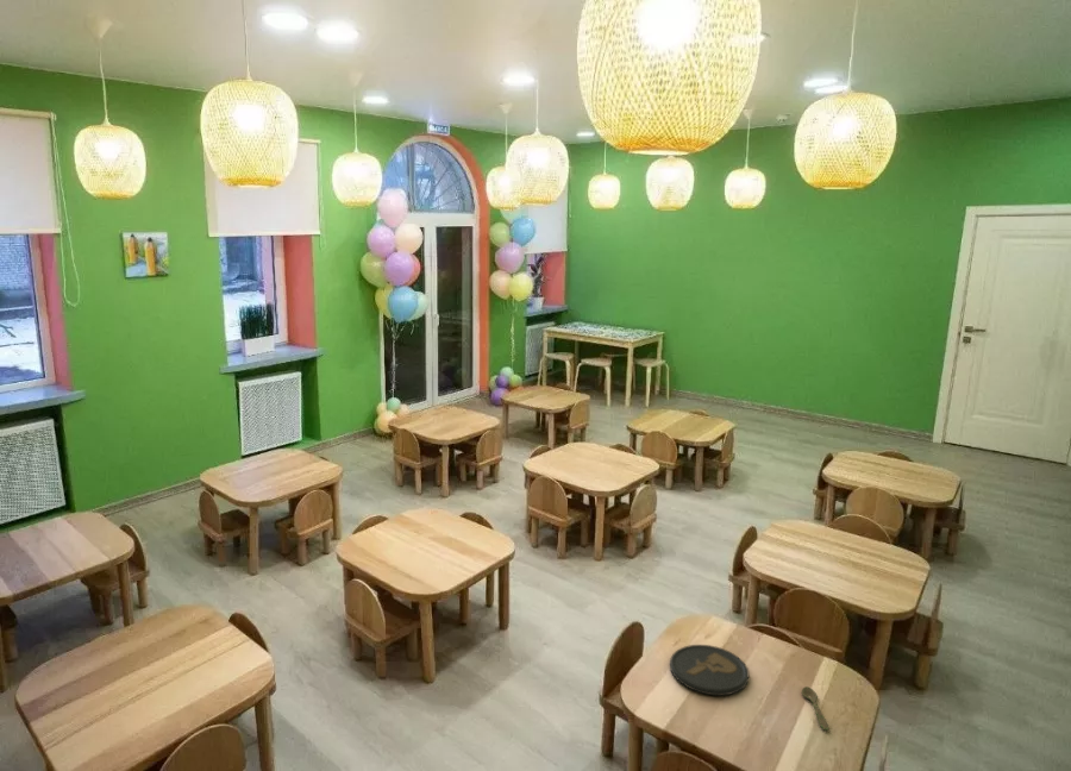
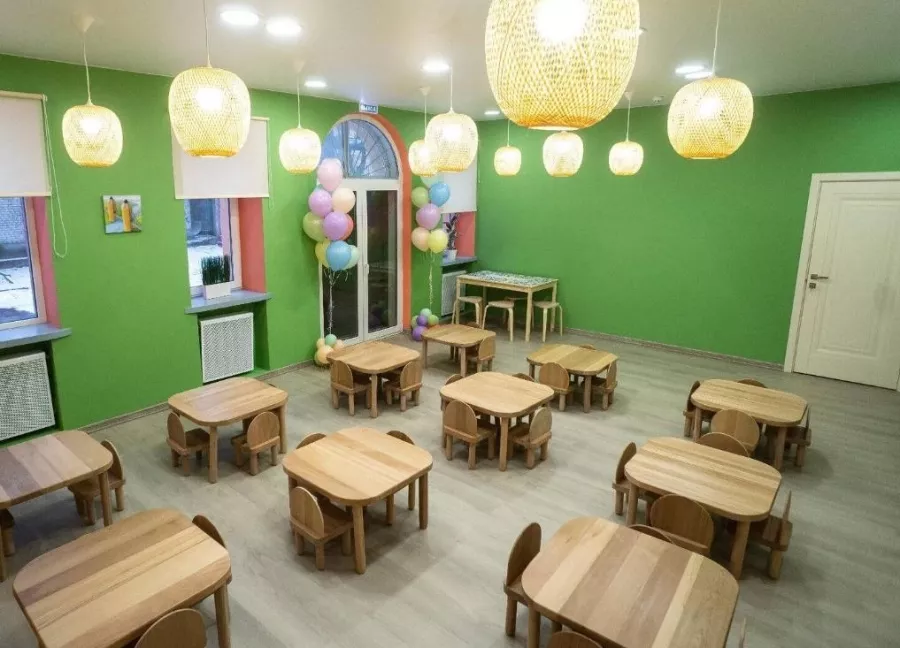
- spoon [801,685,829,732]
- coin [669,644,750,696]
